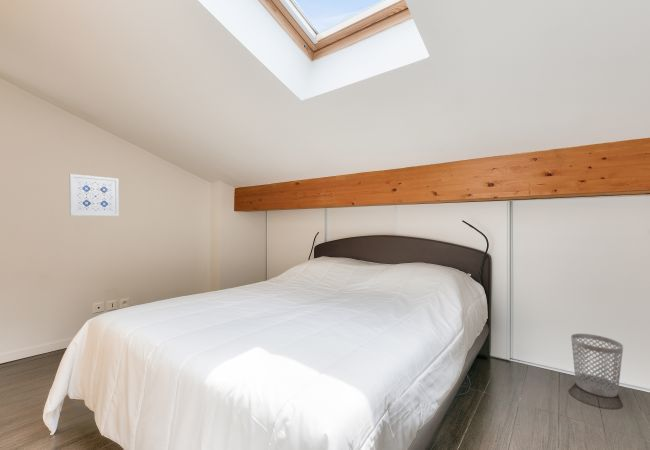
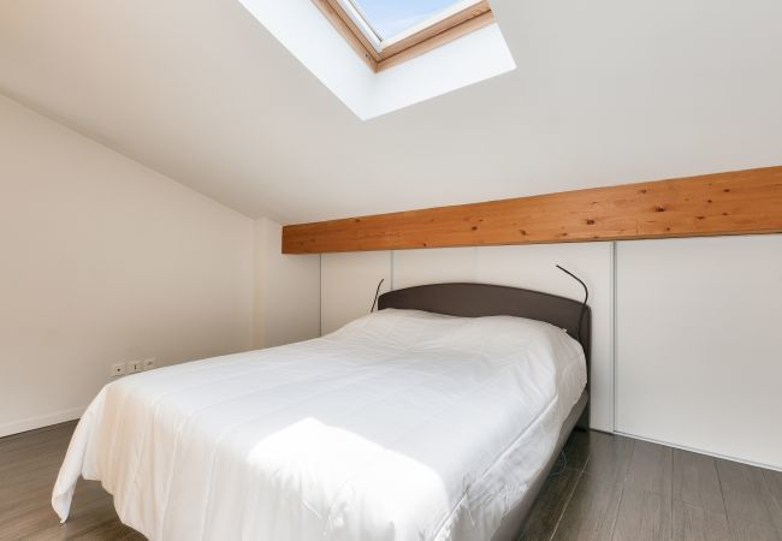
- wall art [69,173,120,217]
- wastebasket [570,333,624,398]
